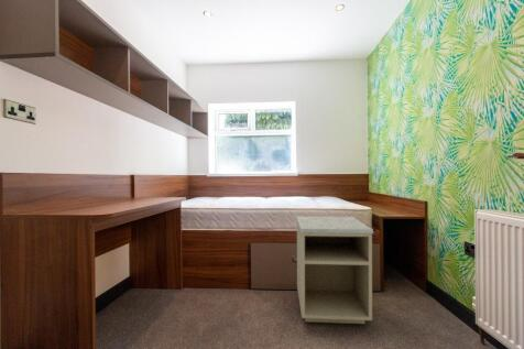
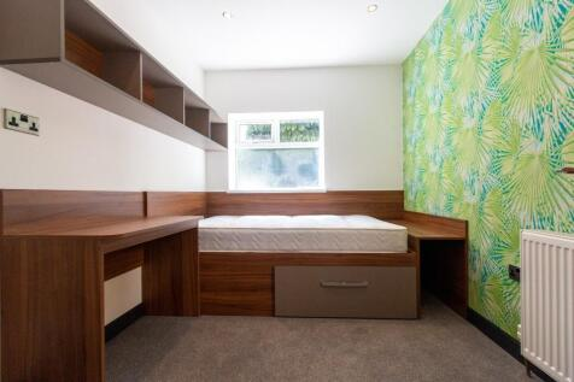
- nightstand [295,216,374,325]
